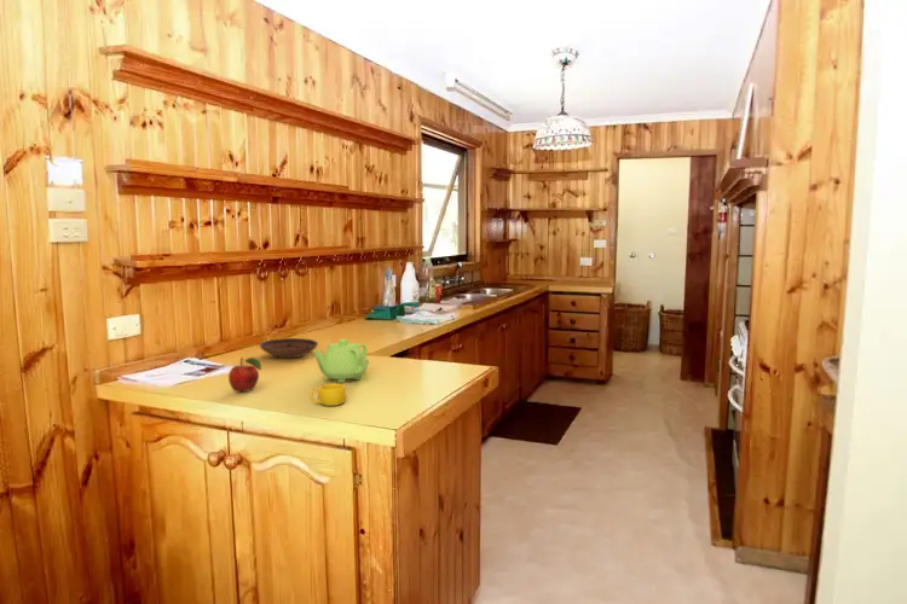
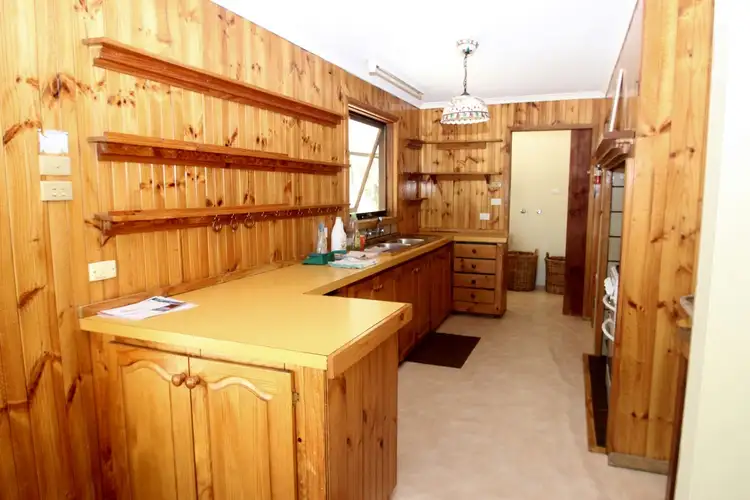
- cup [308,383,347,407]
- fruit [227,356,262,393]
- teapot [312,338,370,384]
- bowl [259,337,319,359]
